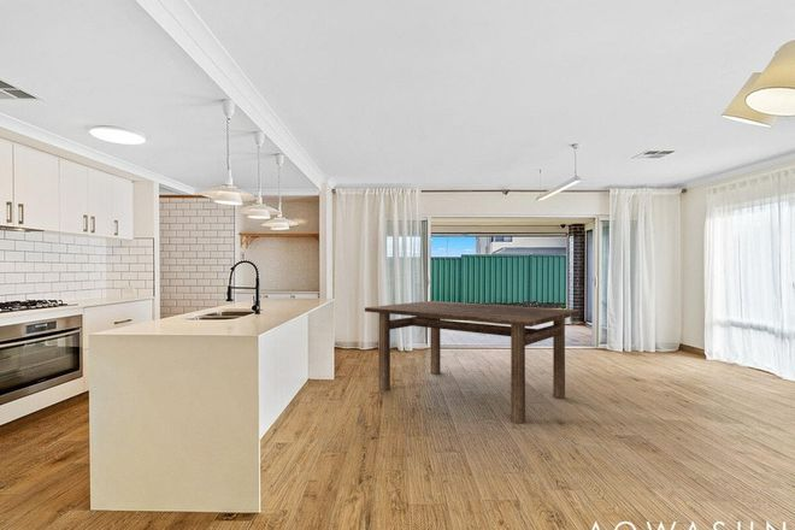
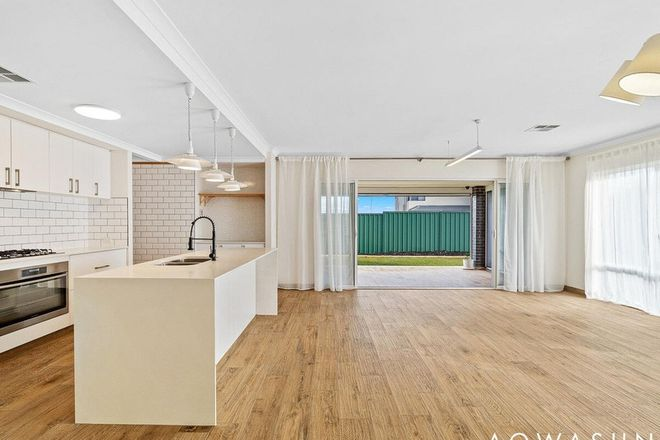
- dining table [364,300,582,425]
